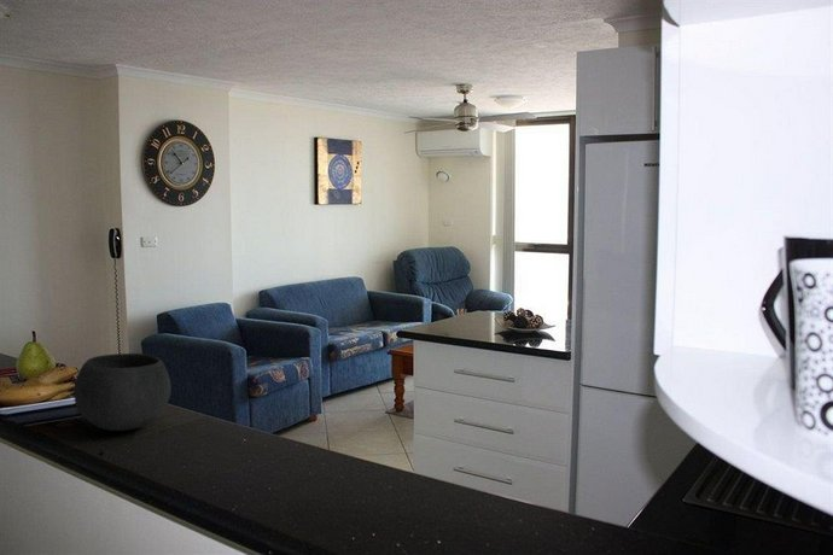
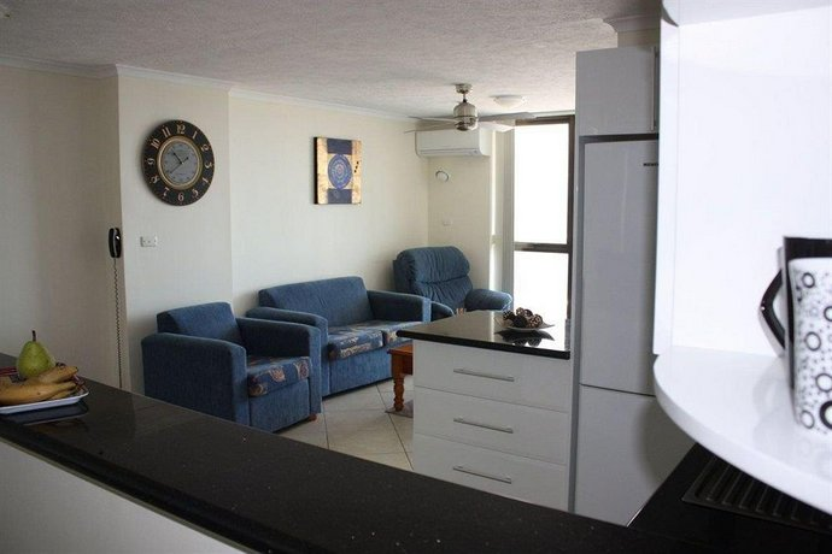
- bowl [72,352,173,432]
